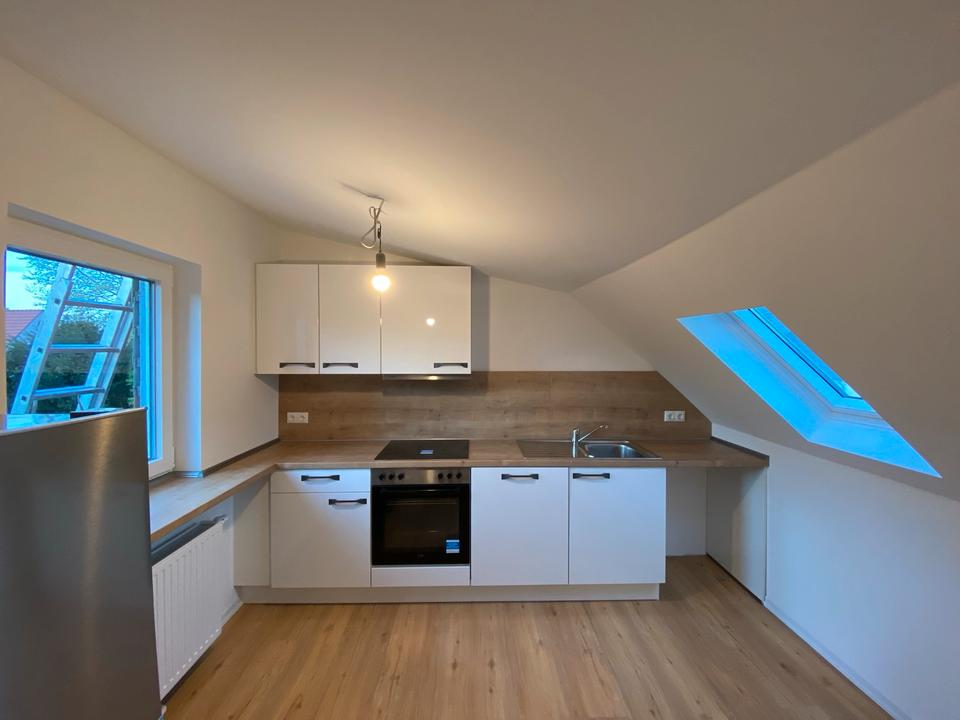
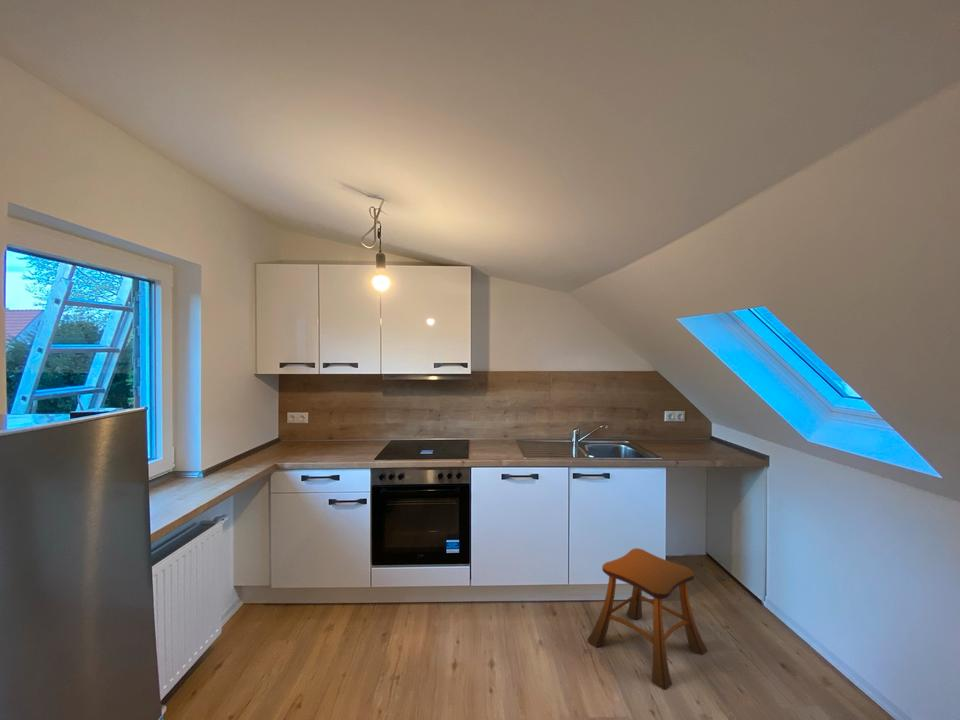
+ stool [586,547,709,691]
